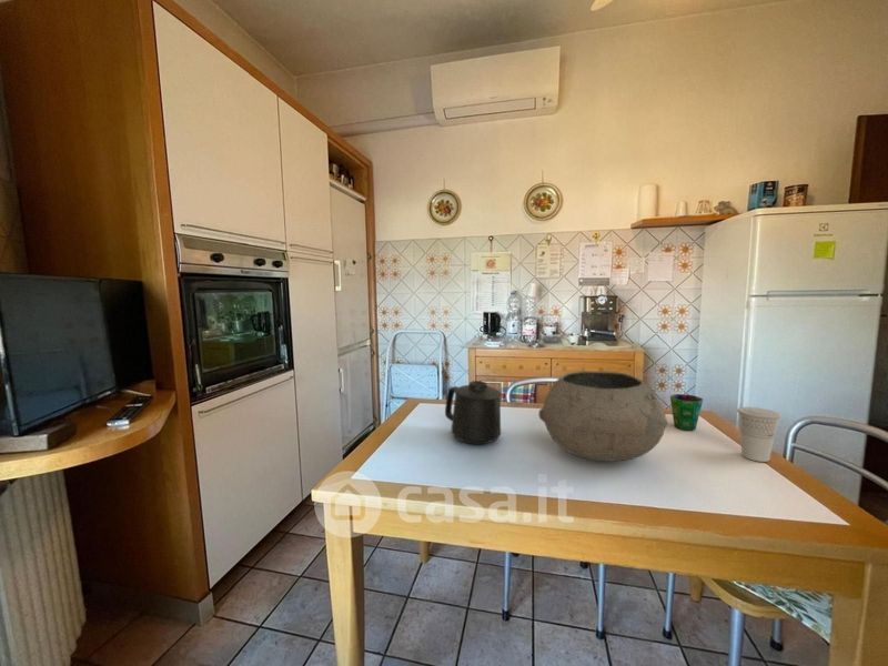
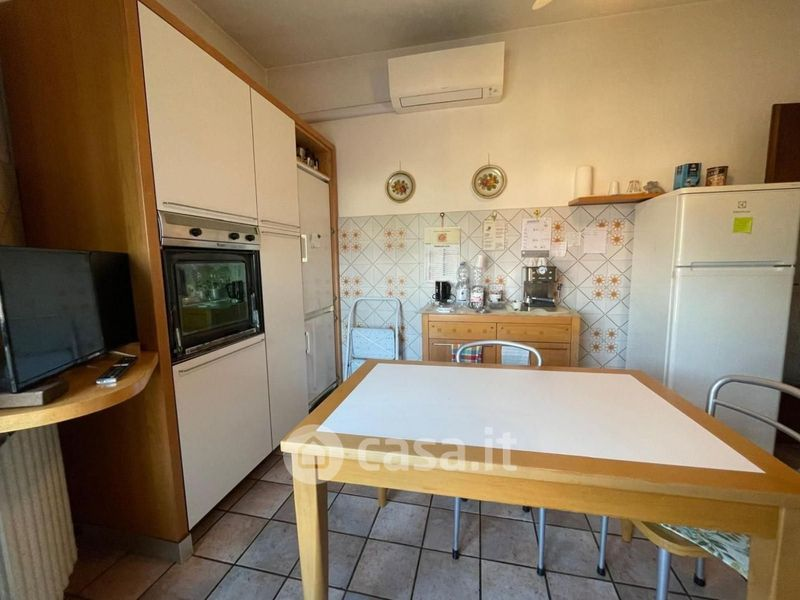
- cup [669,393,704,431]
- bowl [537,370,669,463]
- mug [444,380,502,446]
- cup [736,406,783,463]
